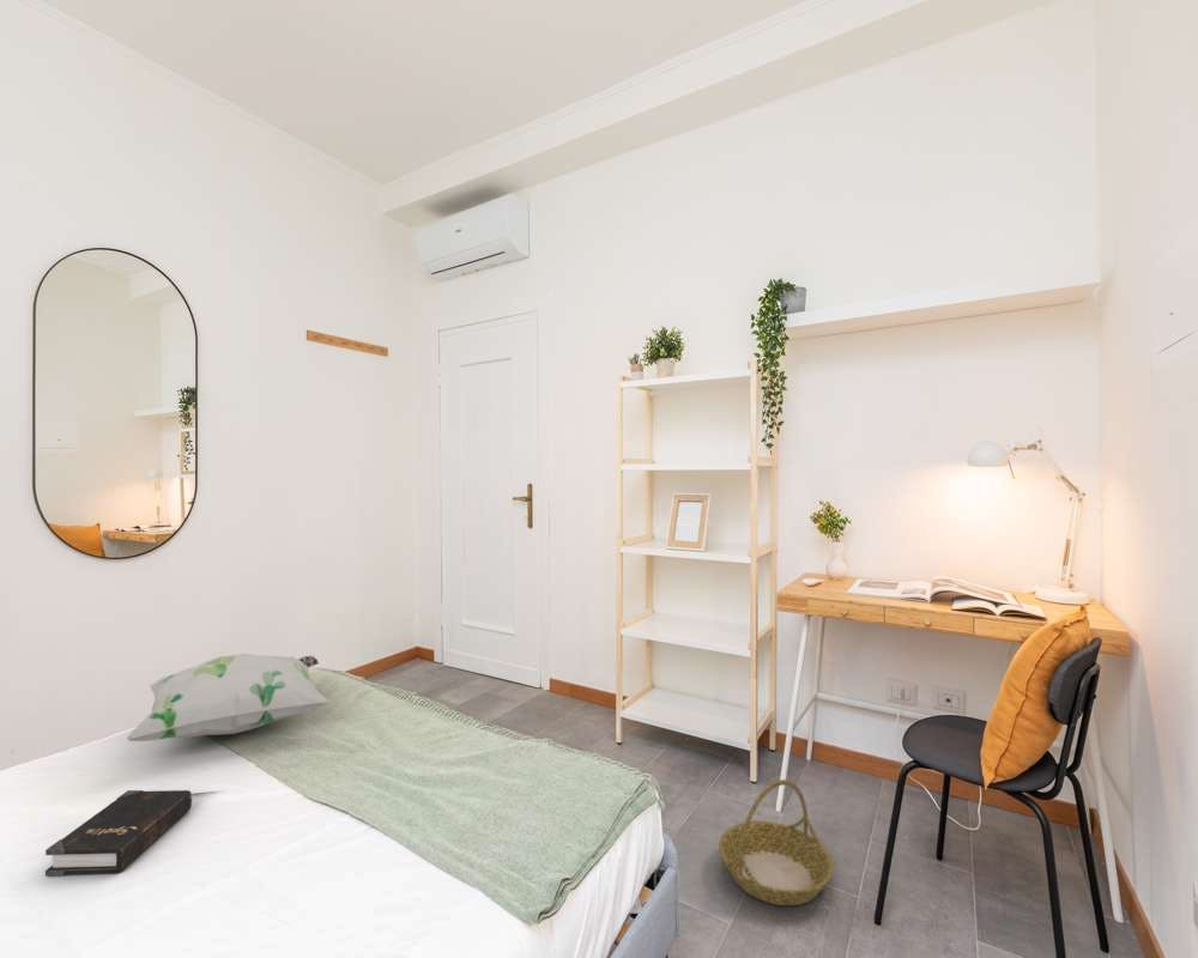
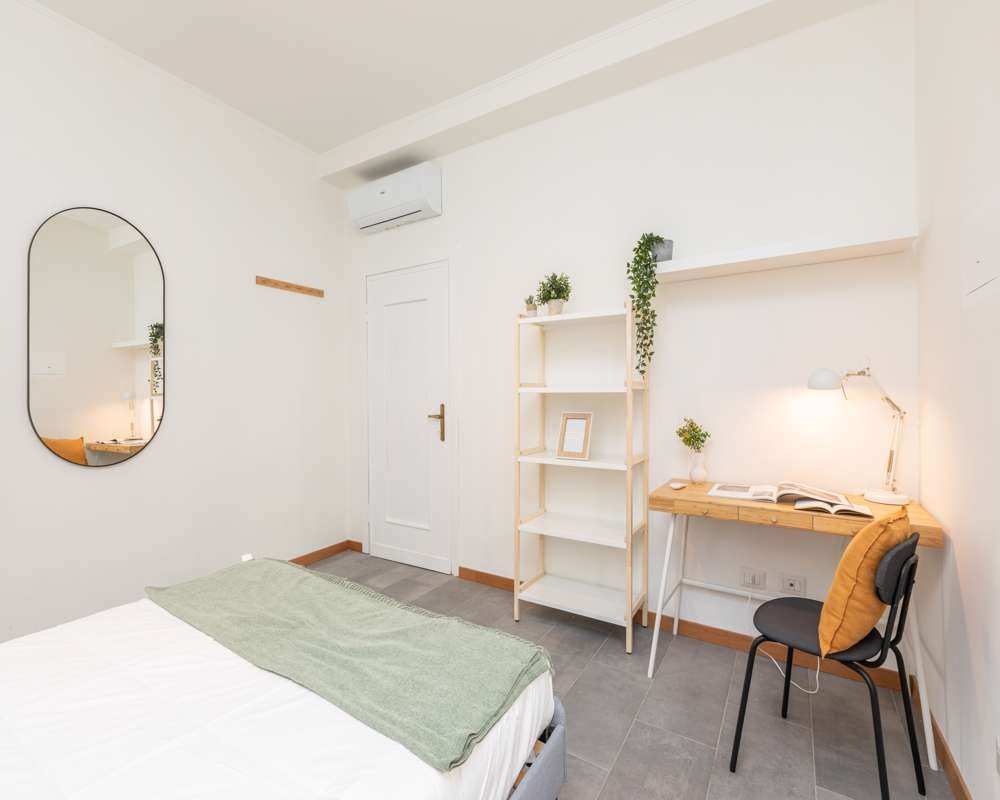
- basket [718,778,835,907]
- decorative pillow [126,653,333,742]
- hardback book [44,789,193,878]
